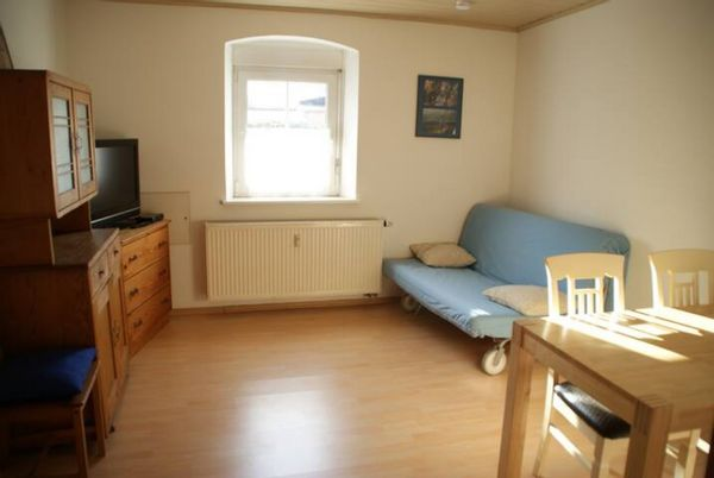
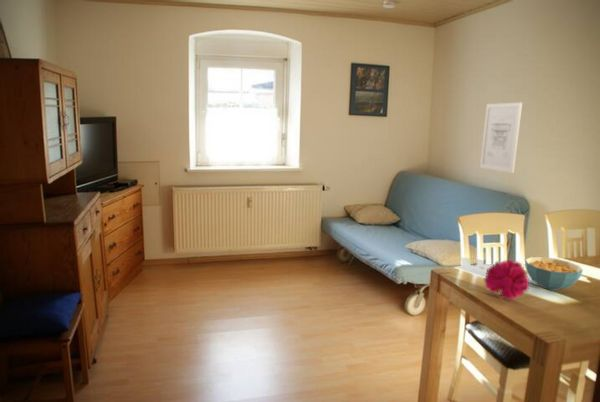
+ decorative flower [482,259,530,301]
+ cereal bowl [524,256,584,291]
+ wall art [479,101,523,174]
